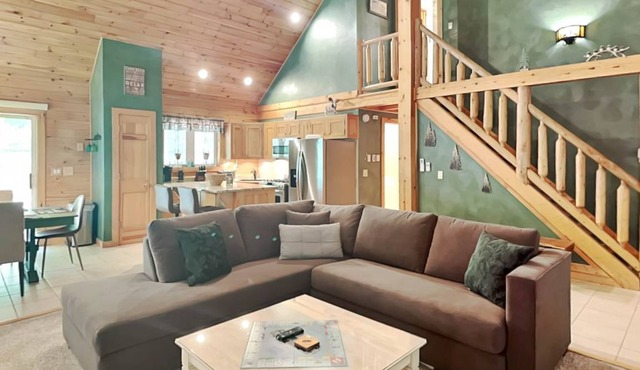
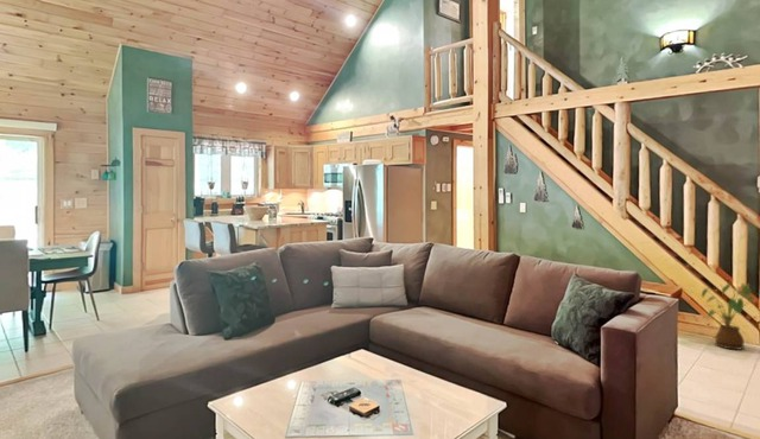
+ house plant [701,281,759,351]
